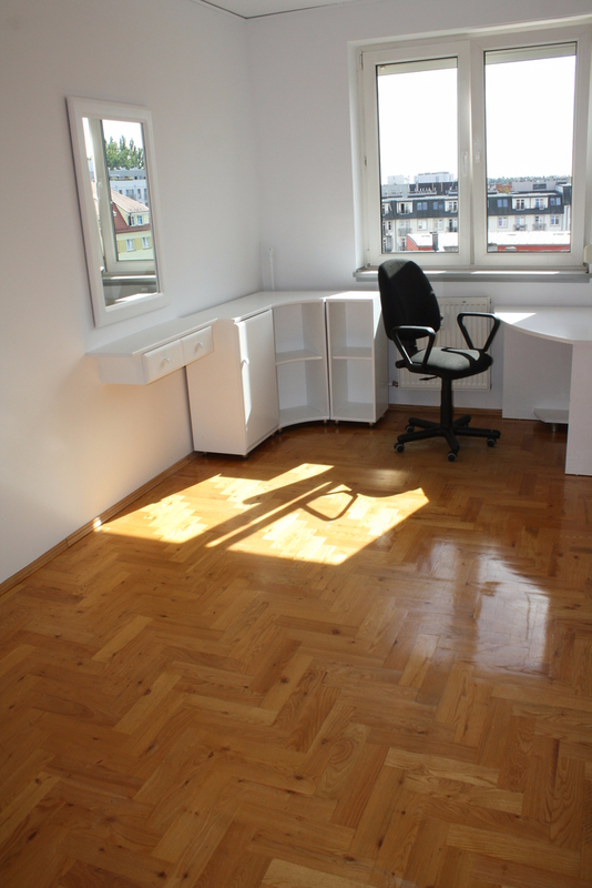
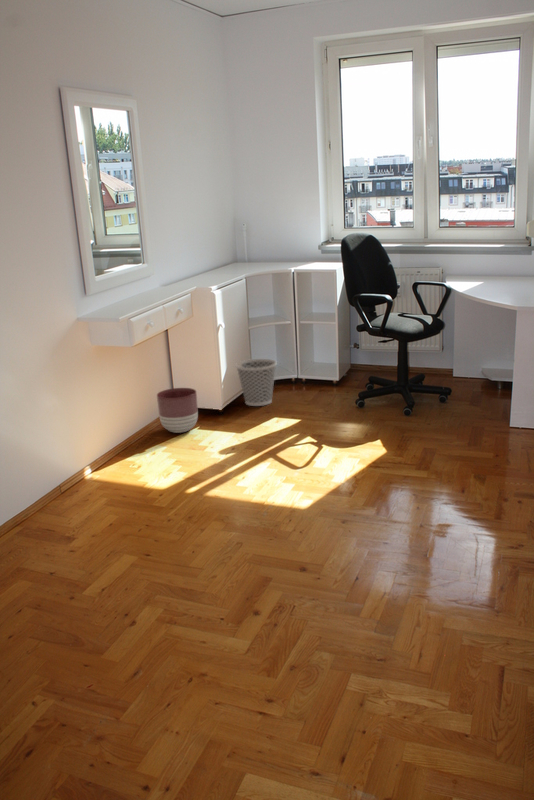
+ wastebasket [235,358,278,407]
+ planter [156,387,199,434]
